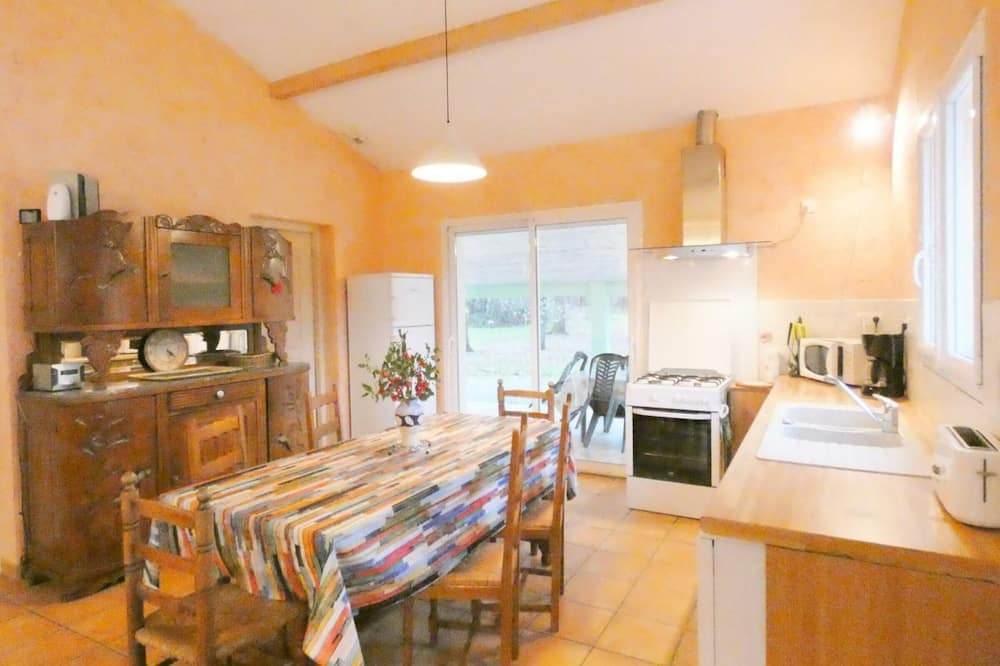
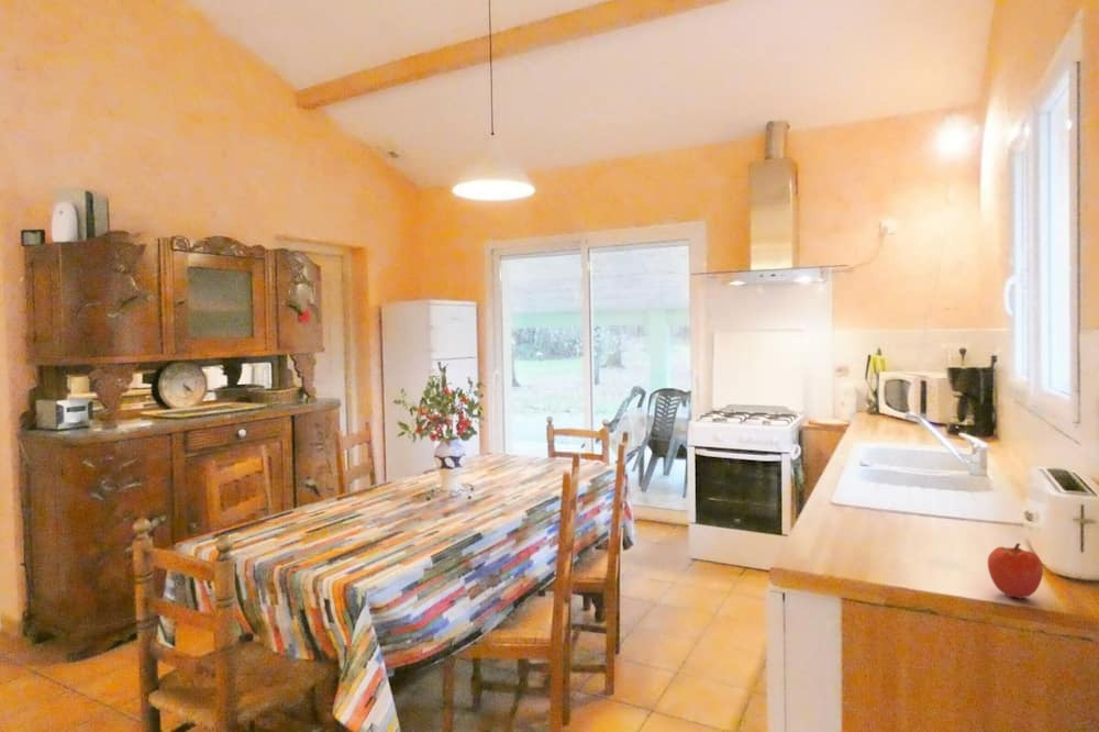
+ apple [987,542,1044,600]
